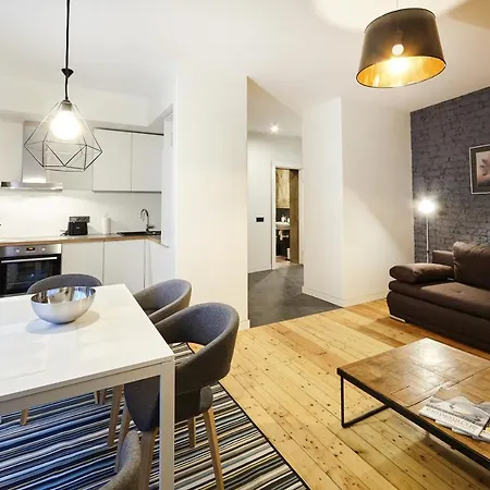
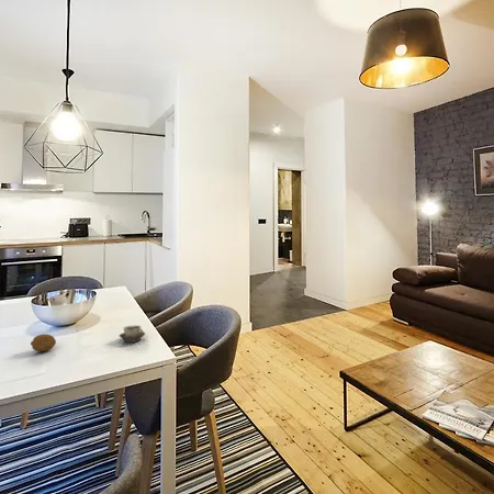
+ fruit [30,333,57,352]
+ cup [119,324,146,344]
